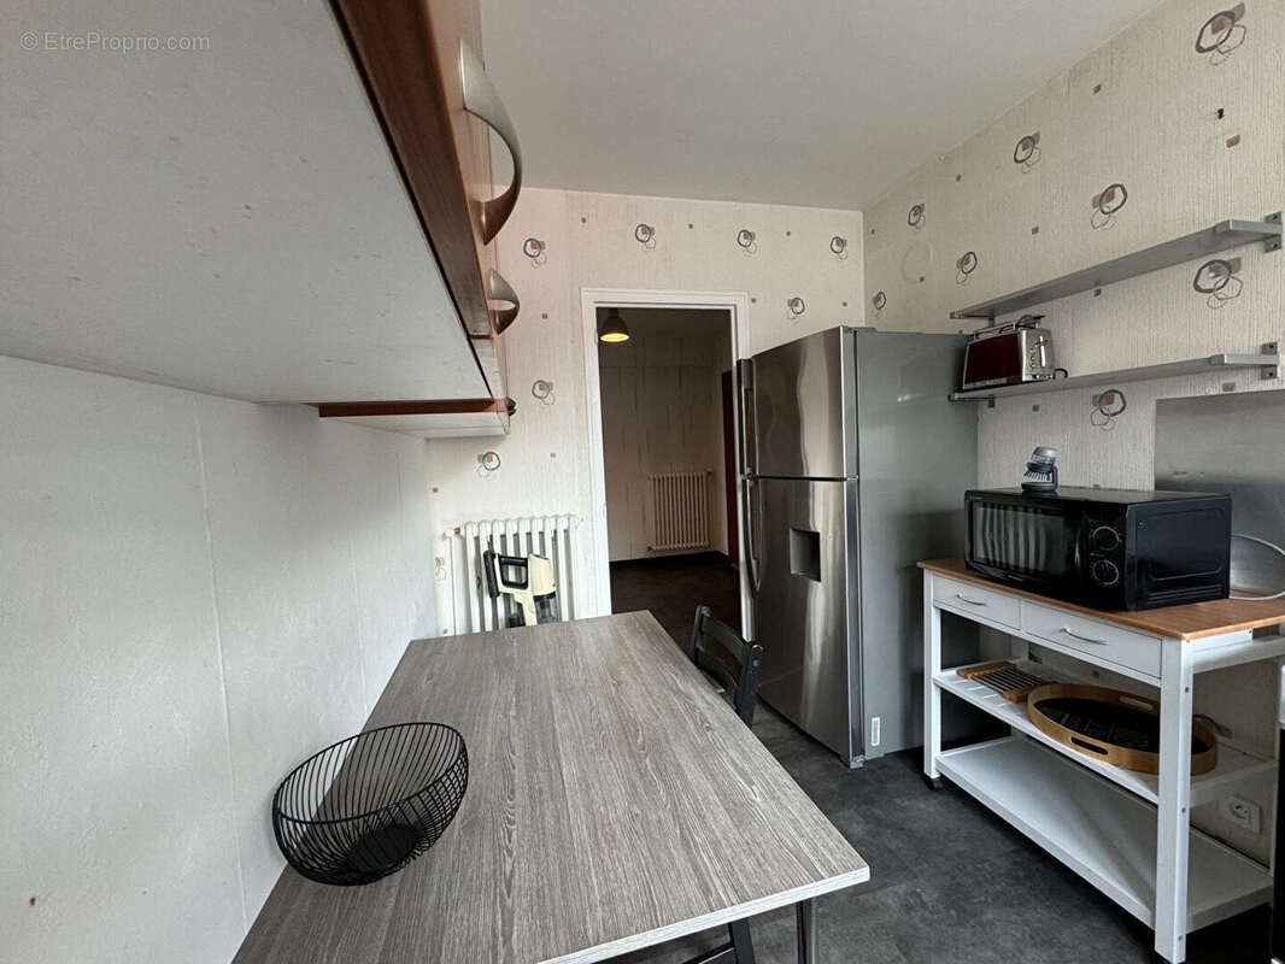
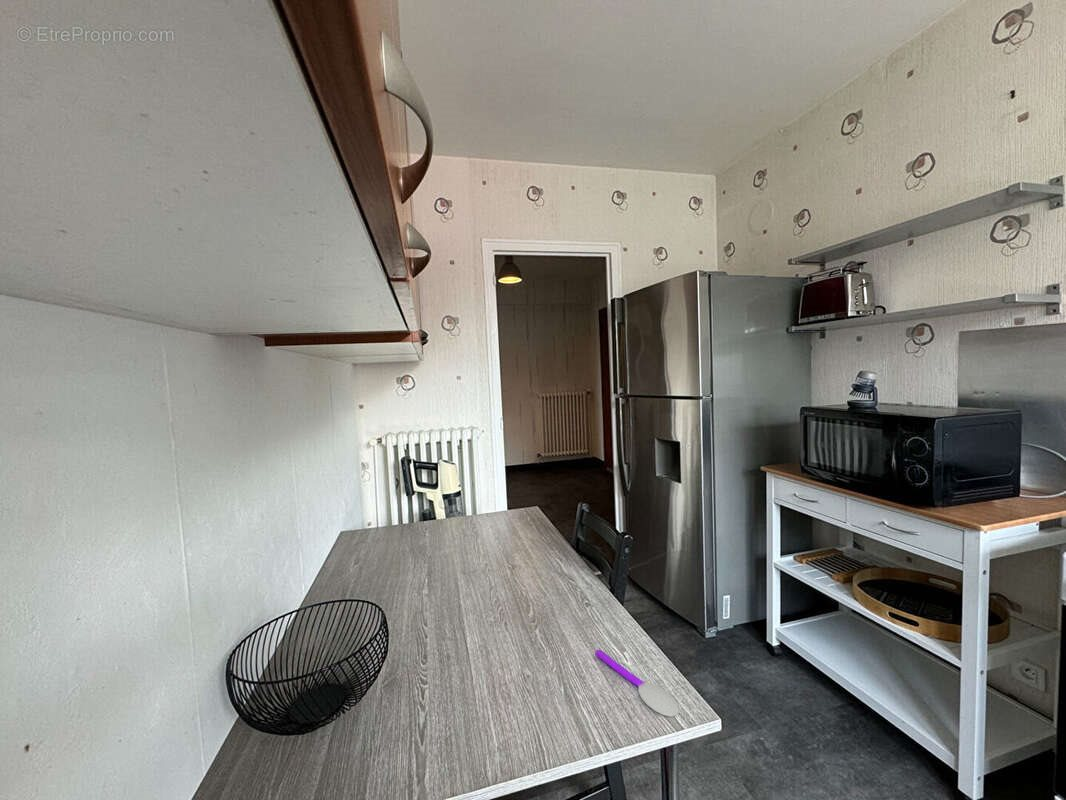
+ spoon [594,649,680,718]
